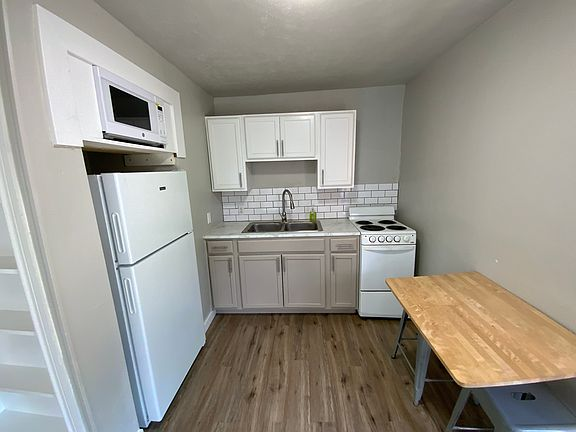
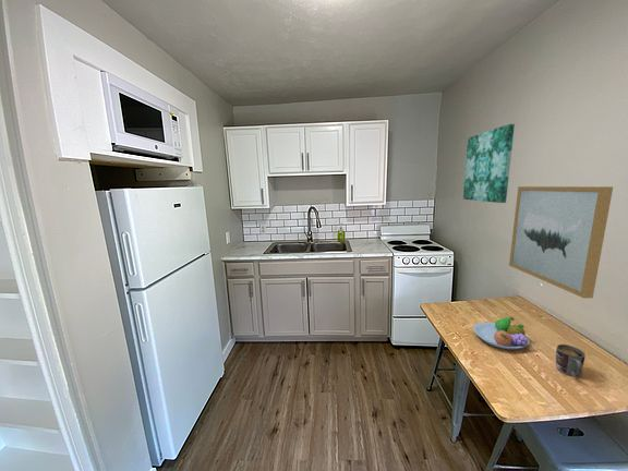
+ fruit bowl [472,316,530,350]
+ wall art [508,185,614,299]
+ wall art [462,123,516,204]
+ mug [555,343,587,378]
